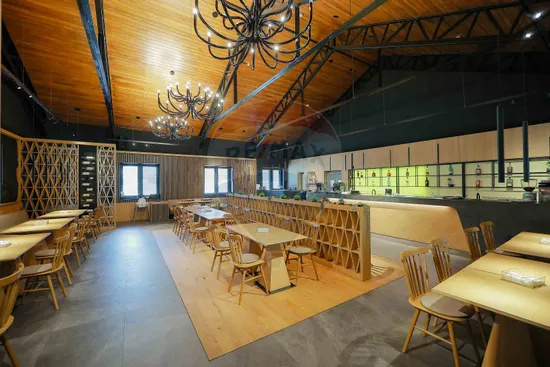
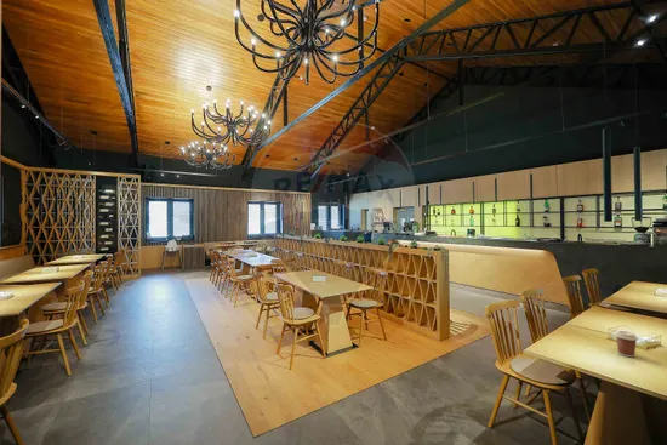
+ coffee cup [614,330,639,358]
